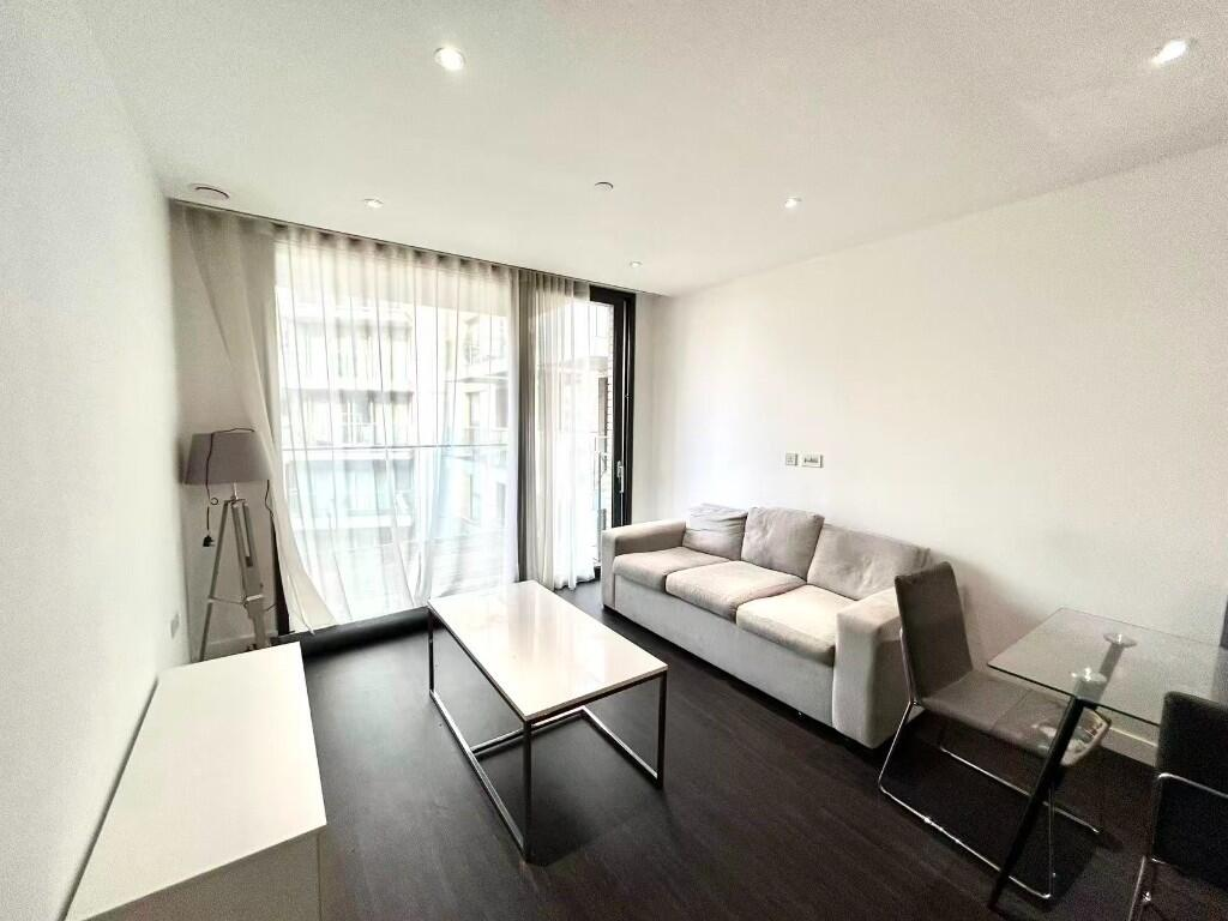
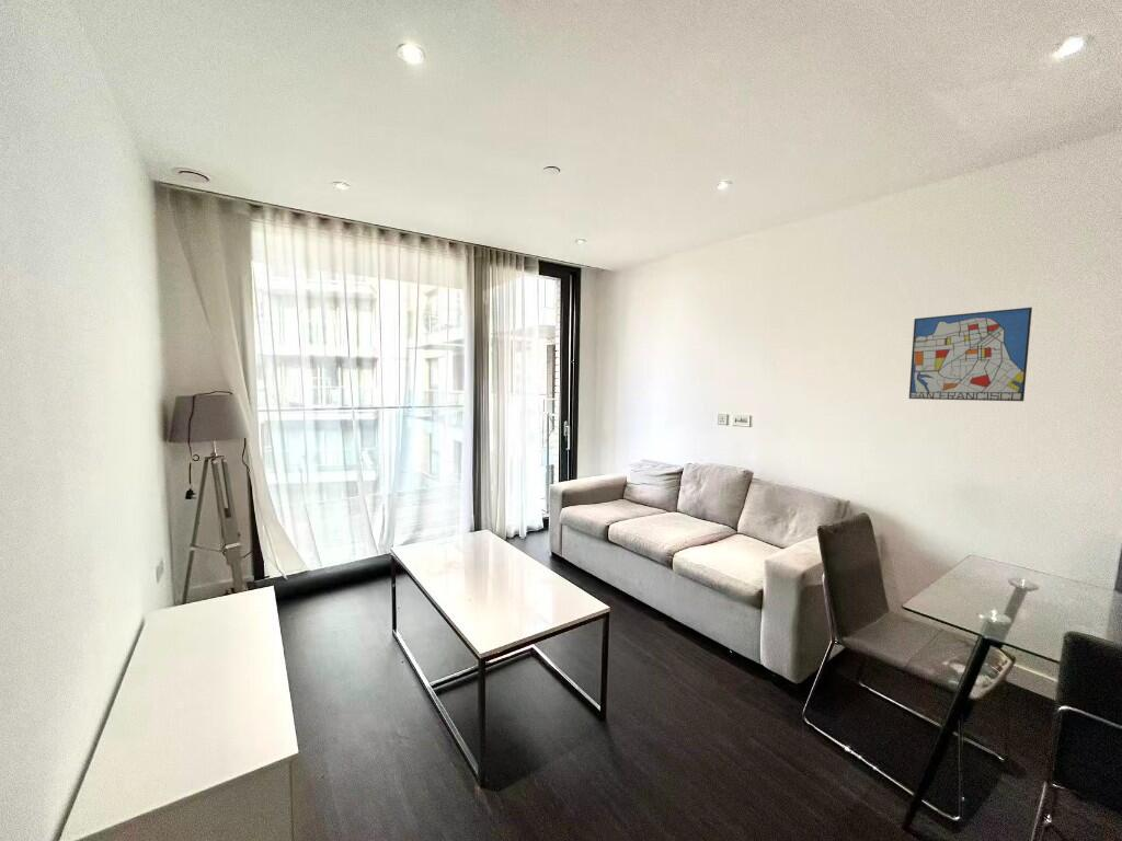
+ wall art [908,307,1033,402]
